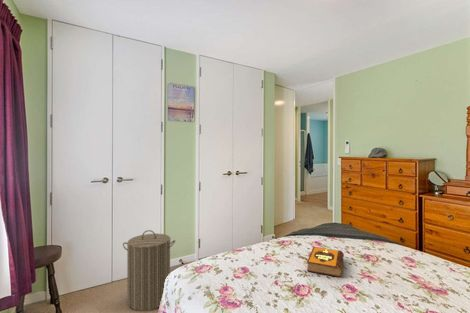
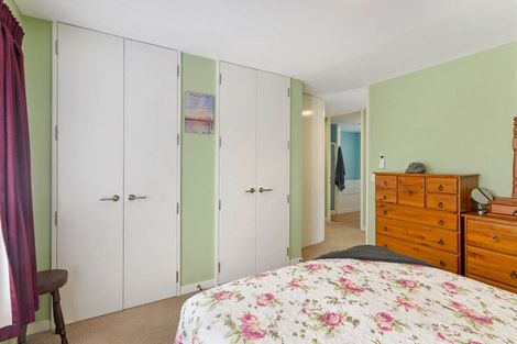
- laundry hamper [122,229,176,312]
- hardback book [306,246,345,278]
